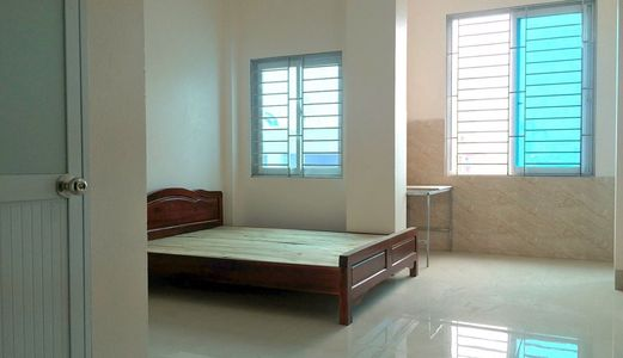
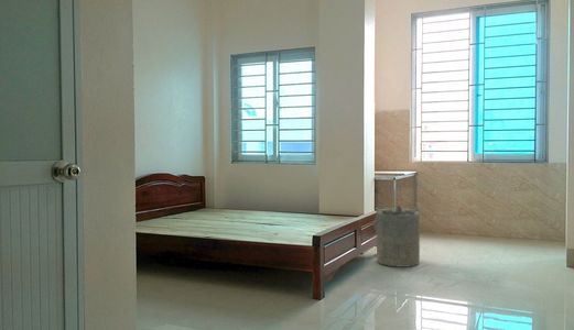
+ laundry hamper [372,205,422,268]
